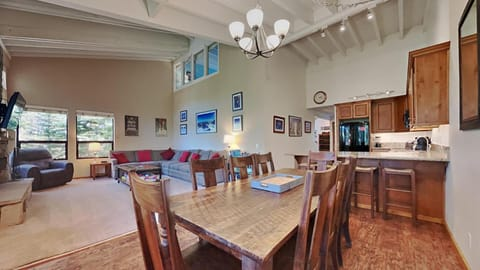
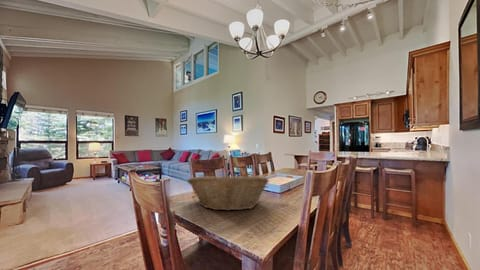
+ fruit basket [186,175,270,212]
